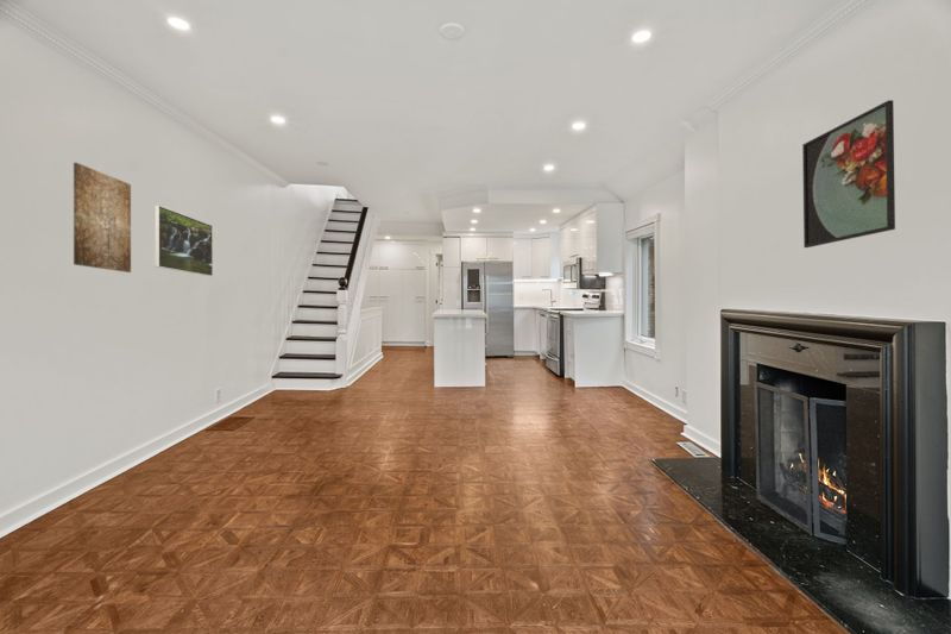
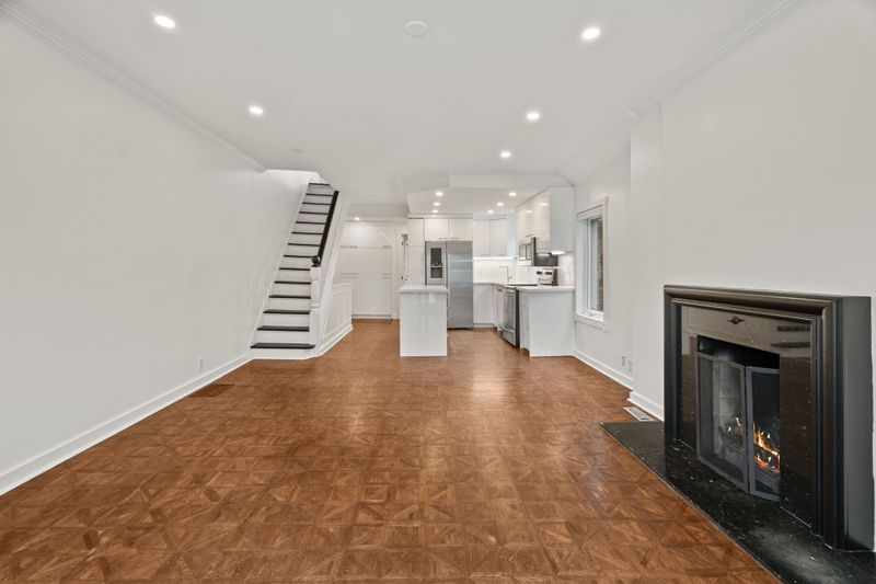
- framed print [153,205,214,277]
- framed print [801,99,896,249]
- wall art [73,162,132,274]
